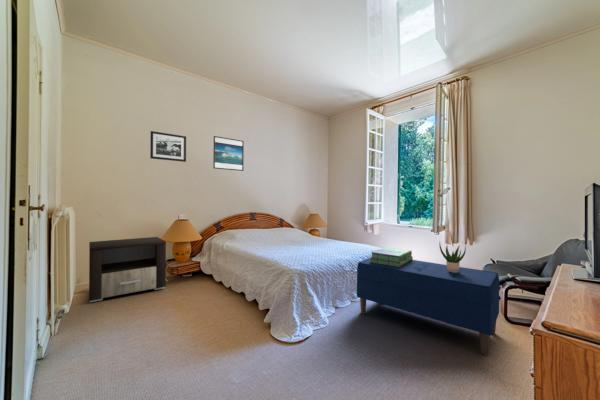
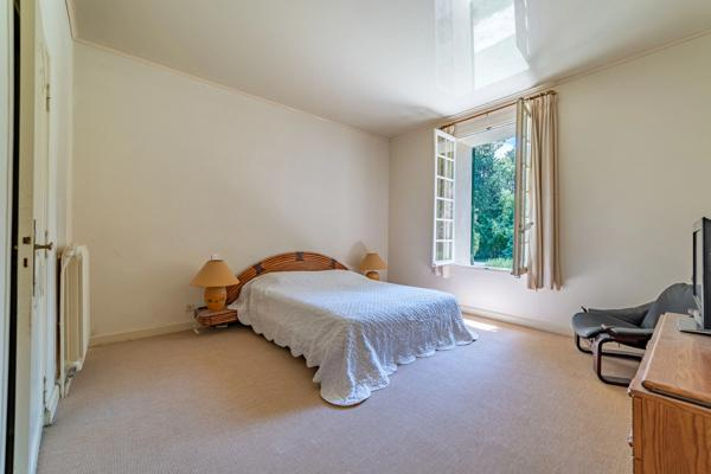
- picture frame [149,130,187,163]
- nightstand [88,236,167,303]
- stack of books [369,246,414,267]
- potted plant [438,242,467,273]
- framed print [212,135,245,172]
- bench [356,257,500,356]
